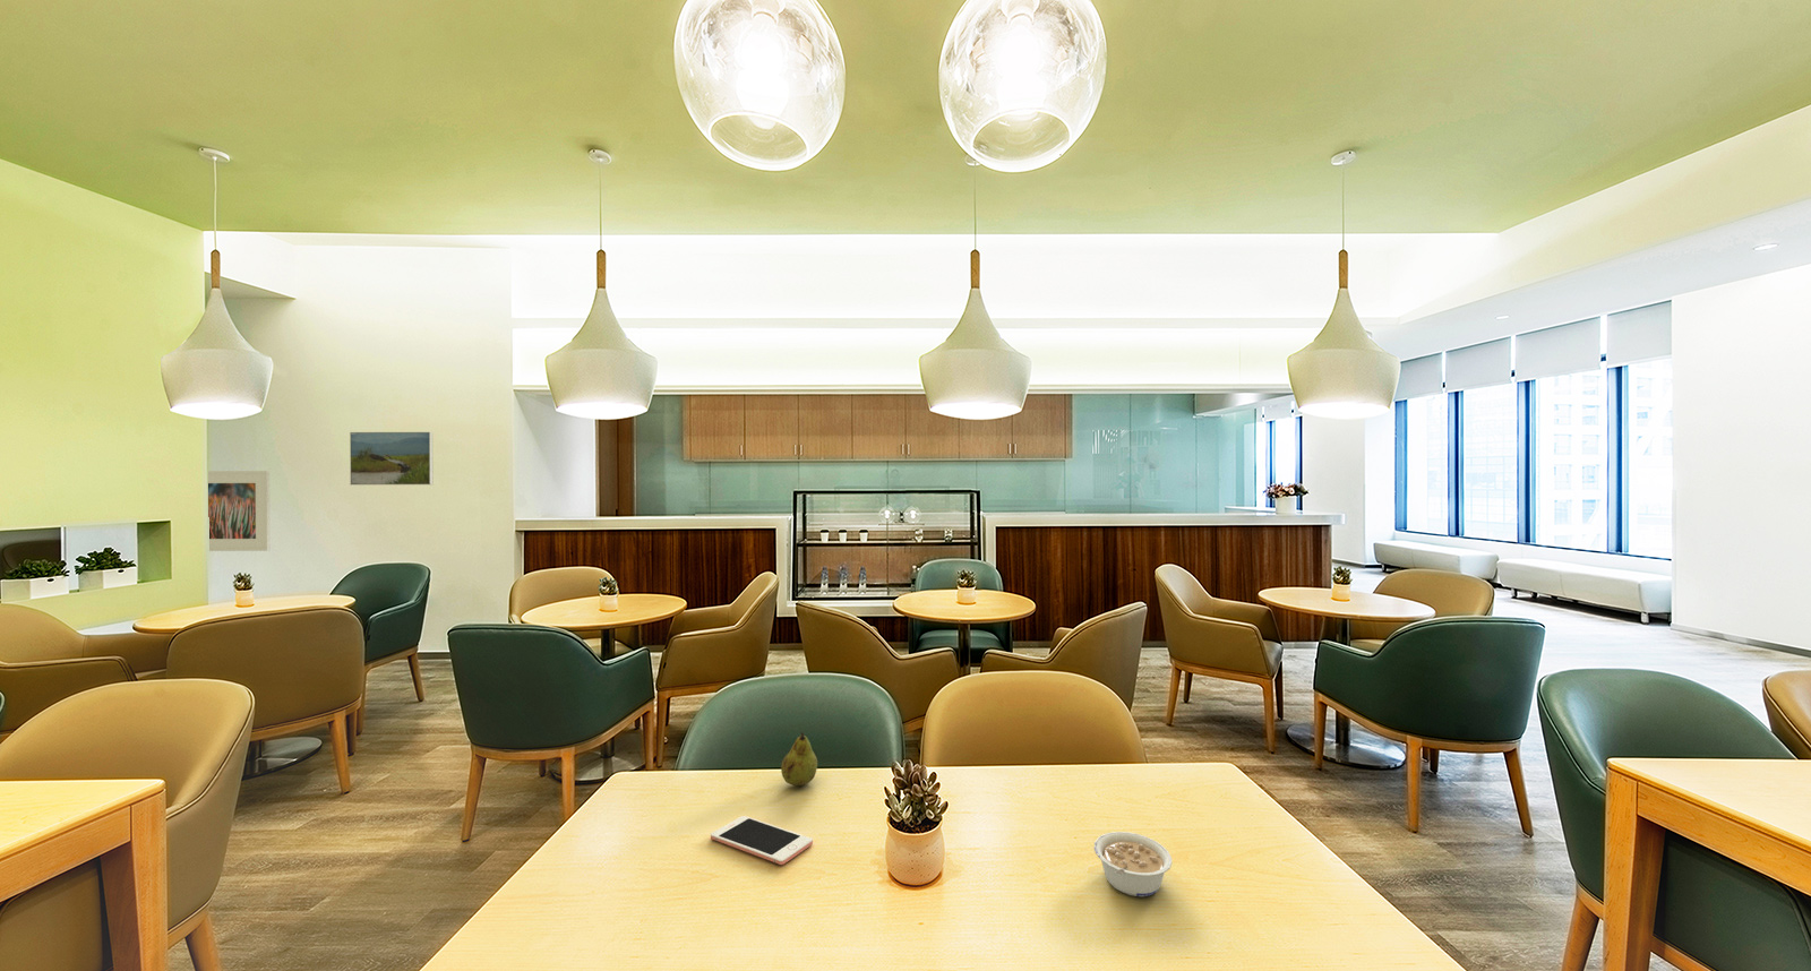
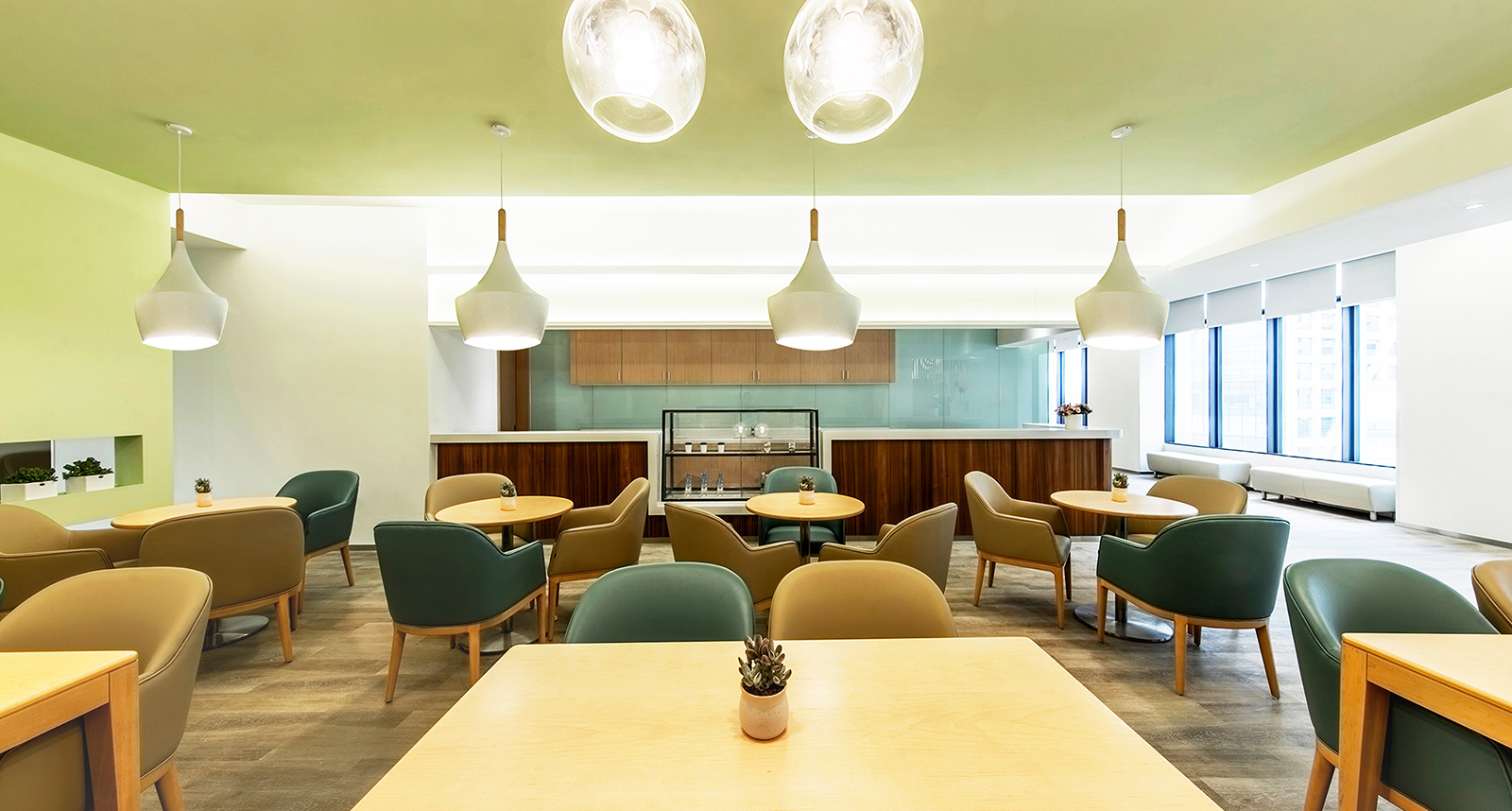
- fruit [780,732,818,788]
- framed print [207,469,271,552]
- cell phone [710,815,813,866]
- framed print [349,431,434,486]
- legume [1094,831,1174,898]
